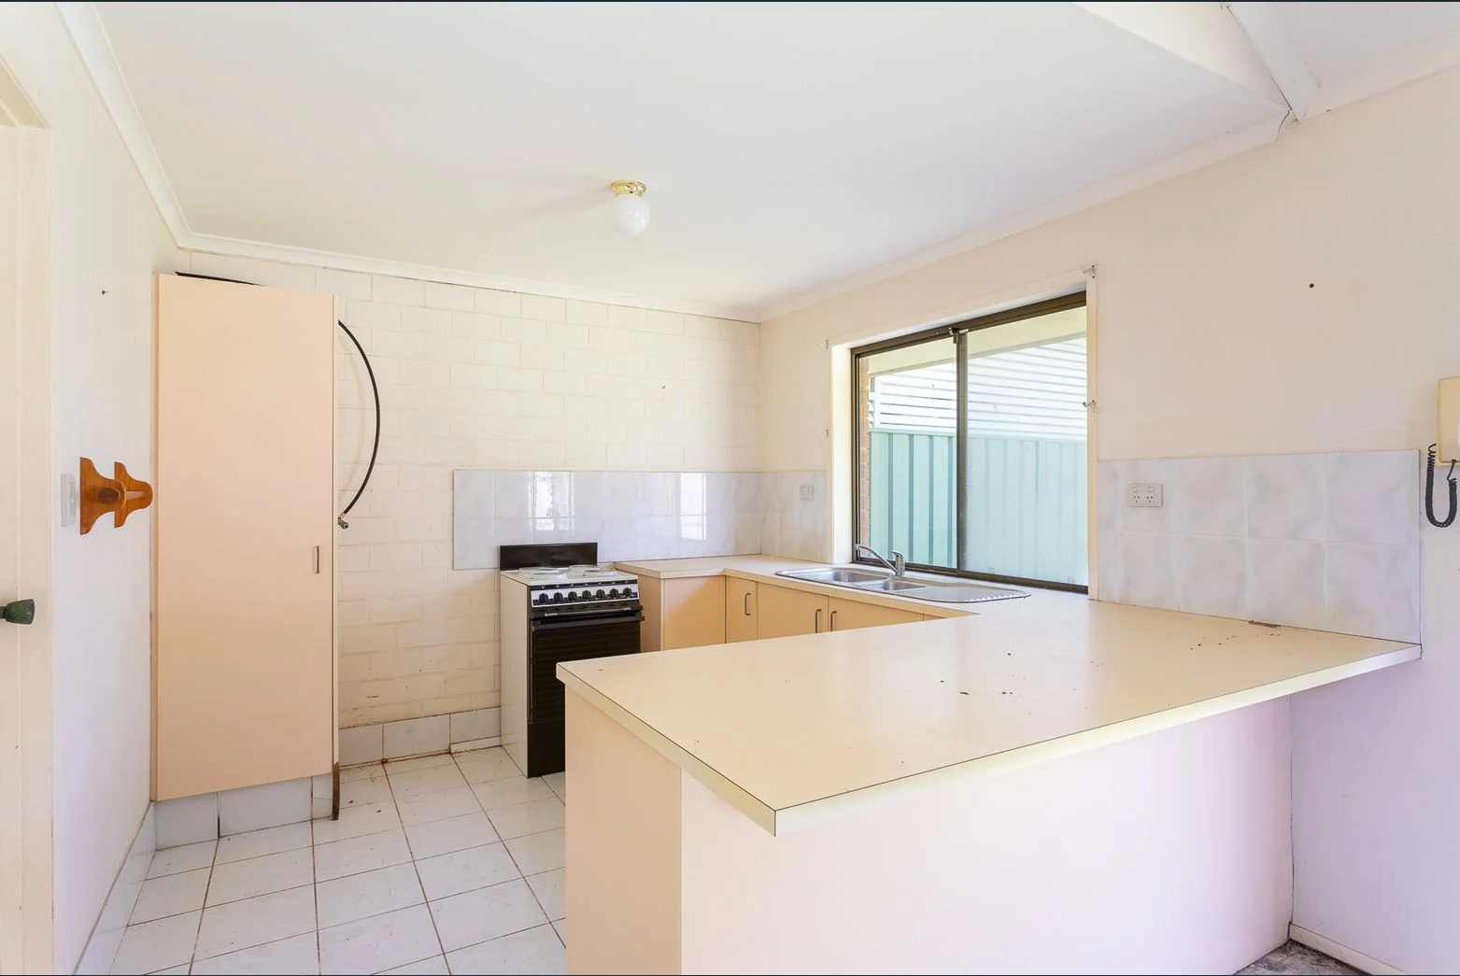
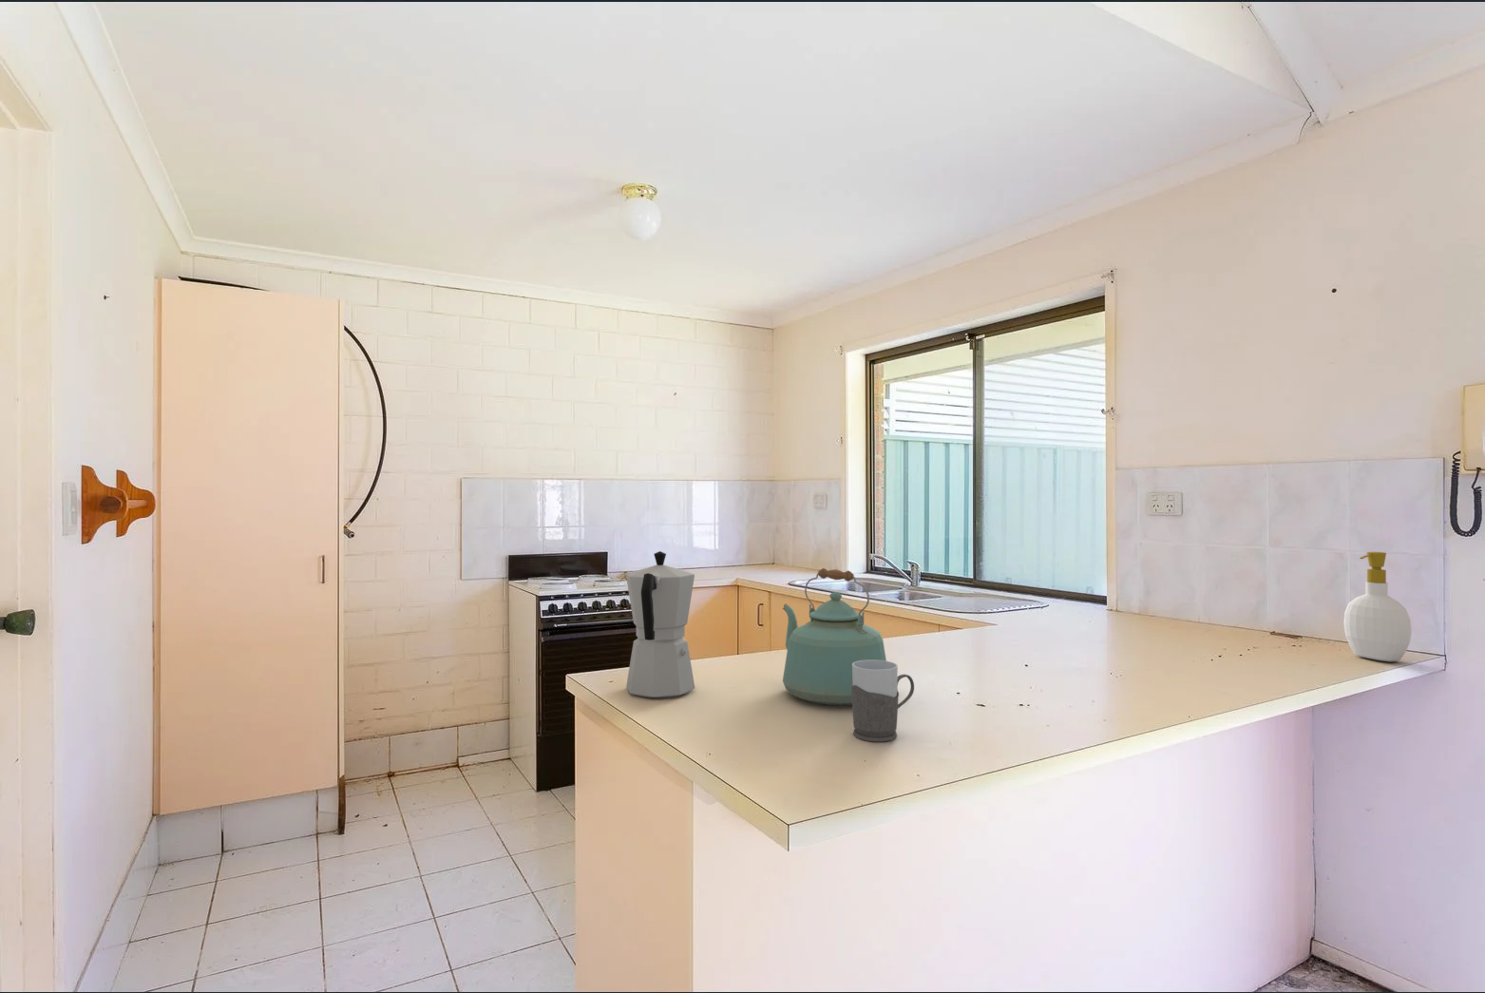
+ moka pot [625,550,696,698]
+ mug [851,659,915,743]
+ soap bottle [1342,551,1413,663]
+ kettle [782,567,888,706]
